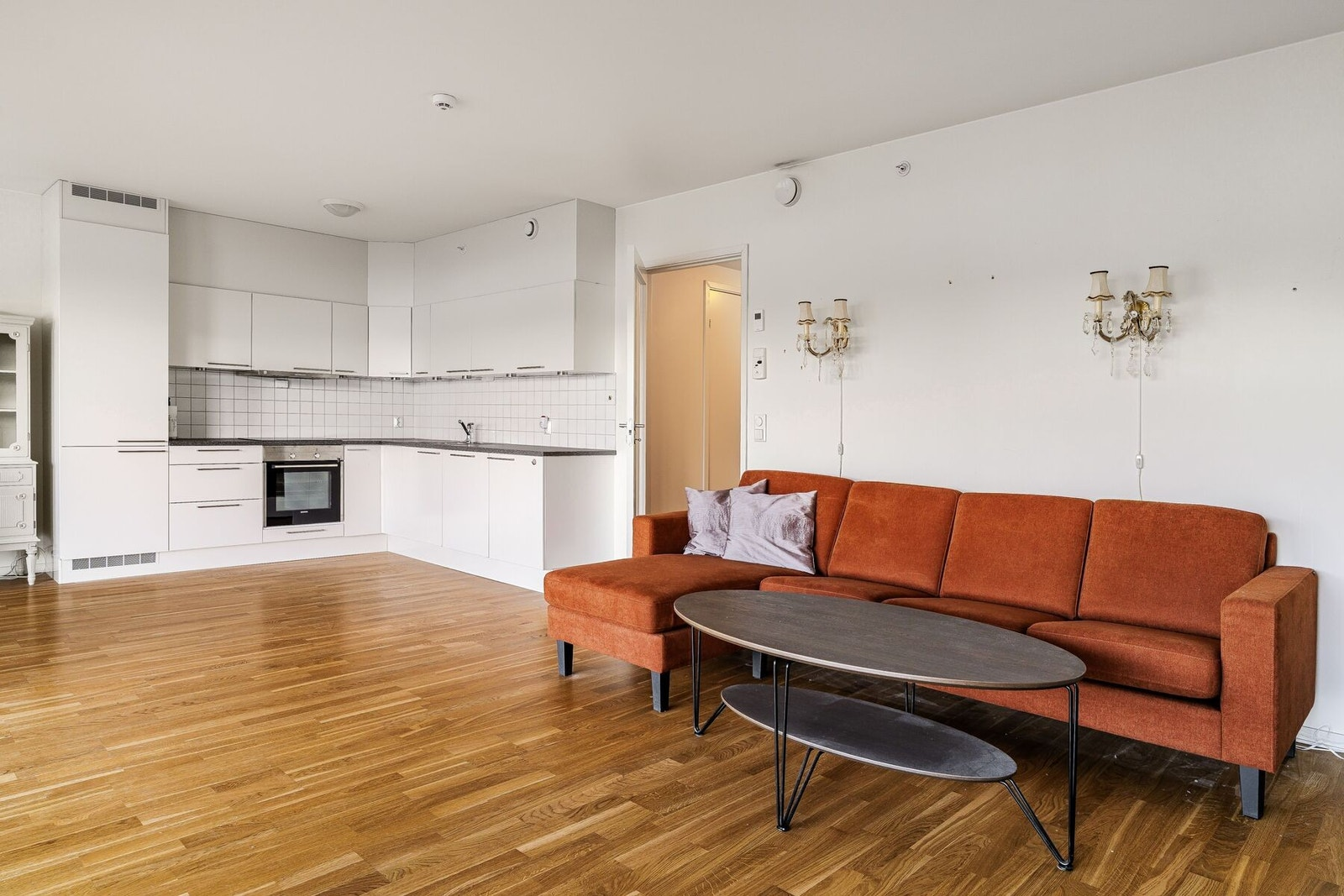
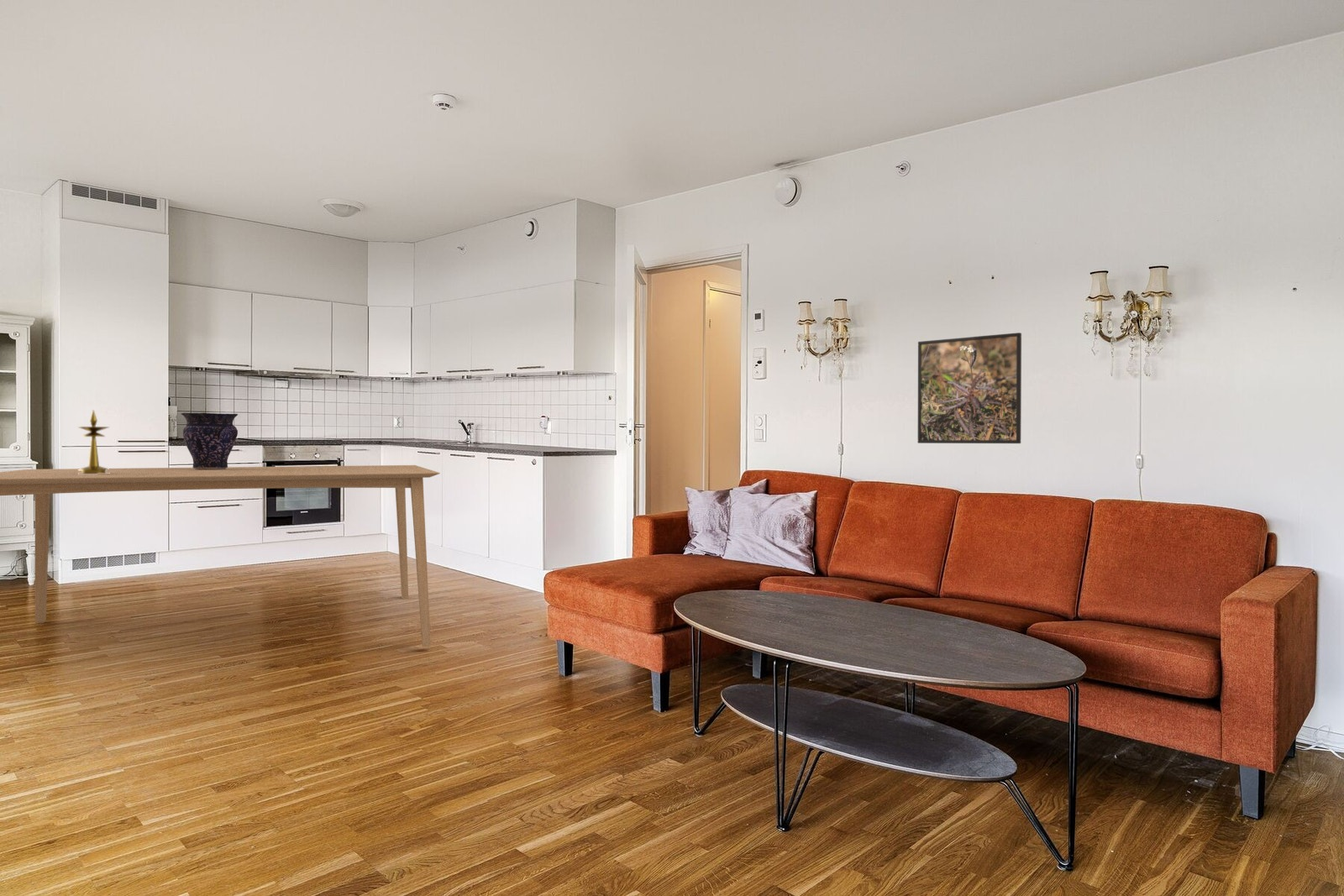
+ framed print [917,332,1022,444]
+ candlestick [76,409,110,474]
+ vase [181,412,239,469]
+ dining table [0,464,441,647]
